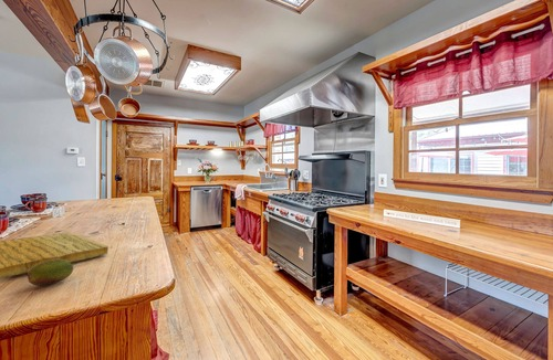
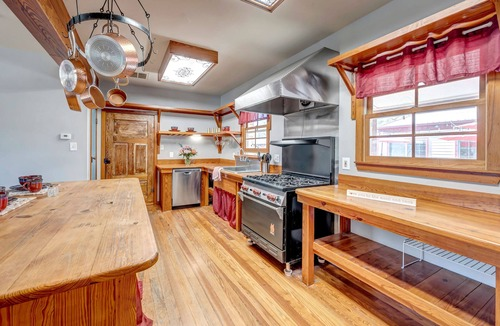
- cutting board [0,231,109,279]
- fruit [27,260,74,287]
